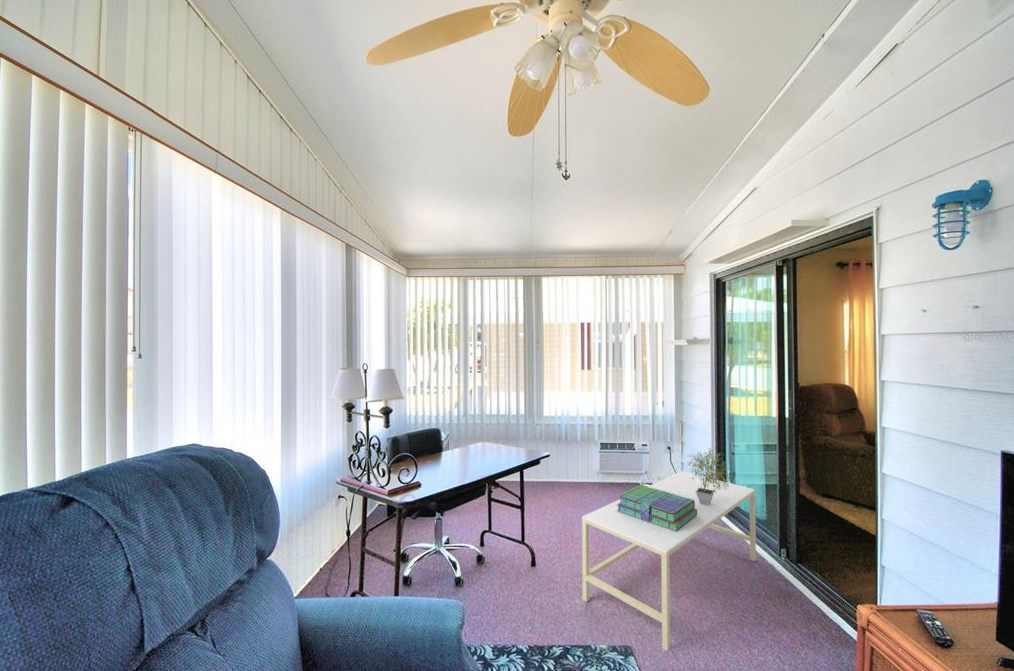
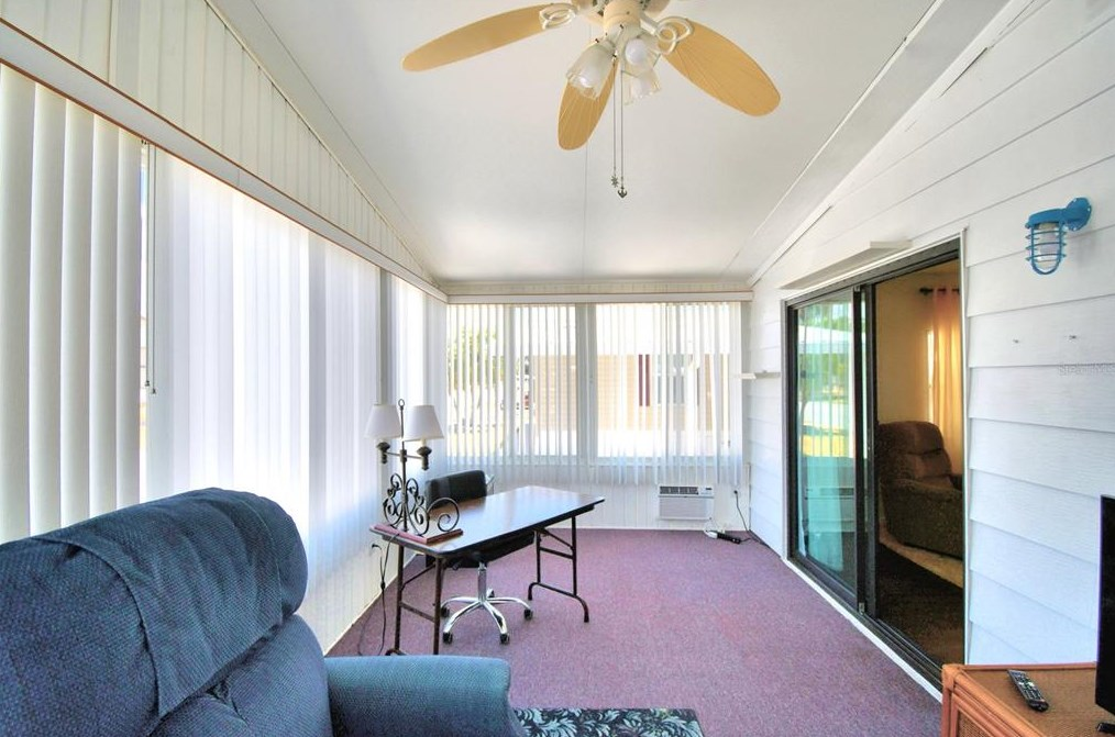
- coffee table [581,470,757,652]
- potted plant [686,447,734,506]
- stack of books [617,484,697,532]
